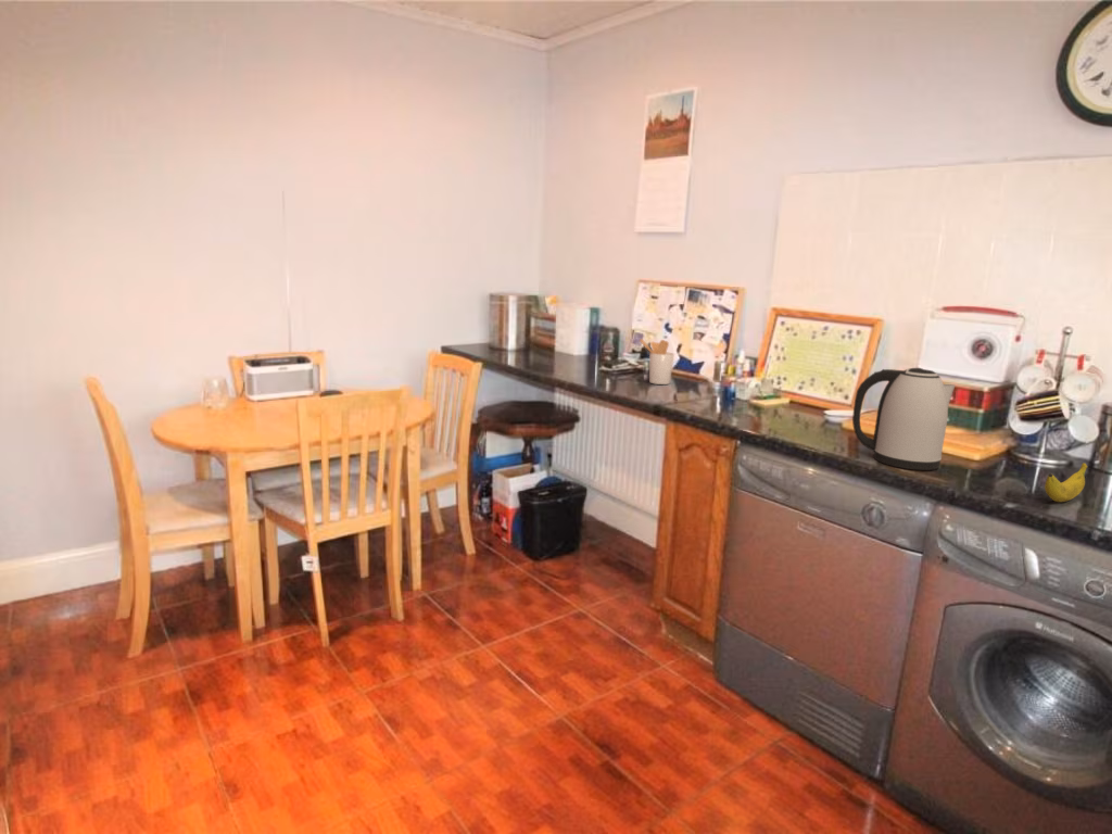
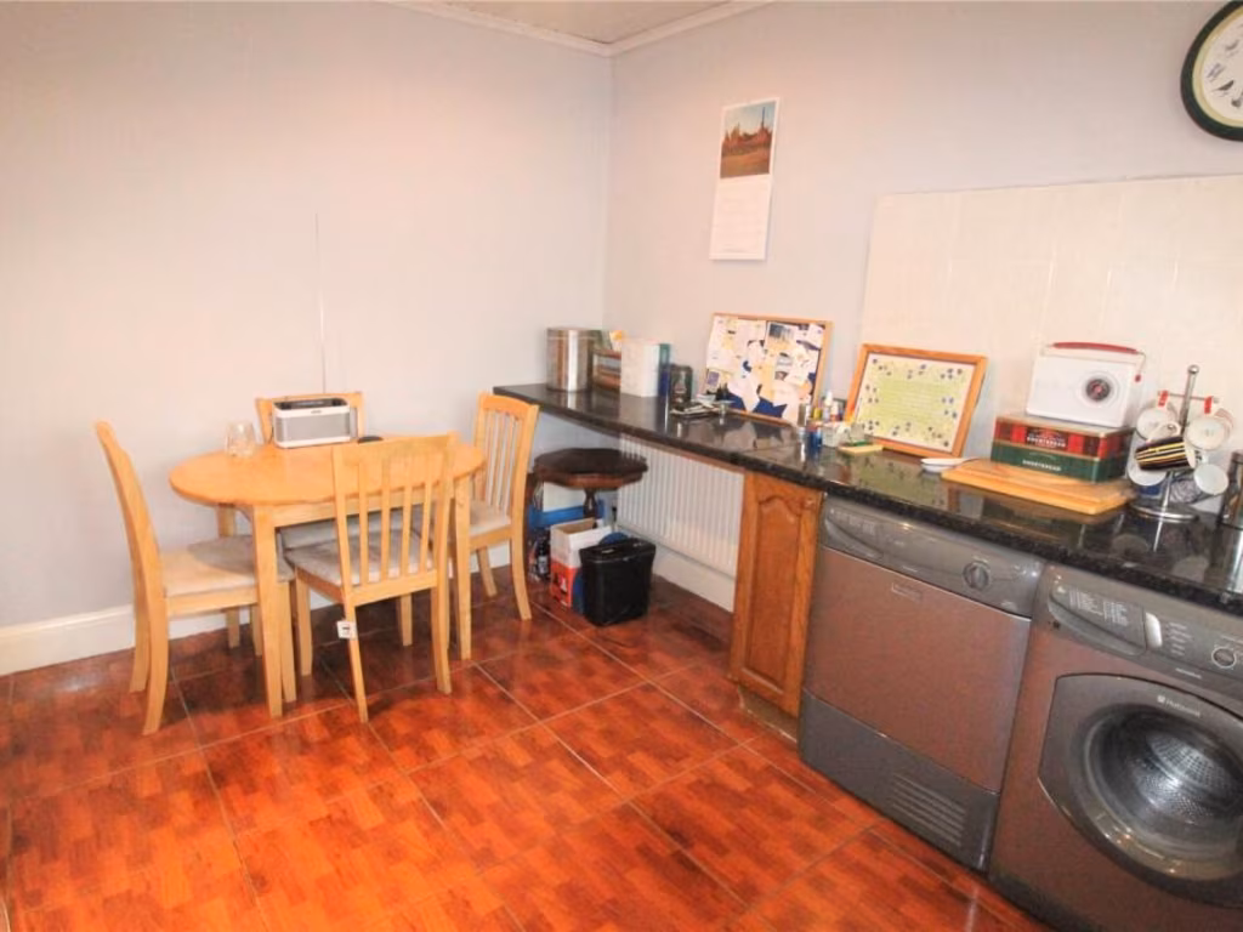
- banana [1044,463,1088,503]
- kettle [851,367,957,471]
- utensil holder [639,338,675,386]
